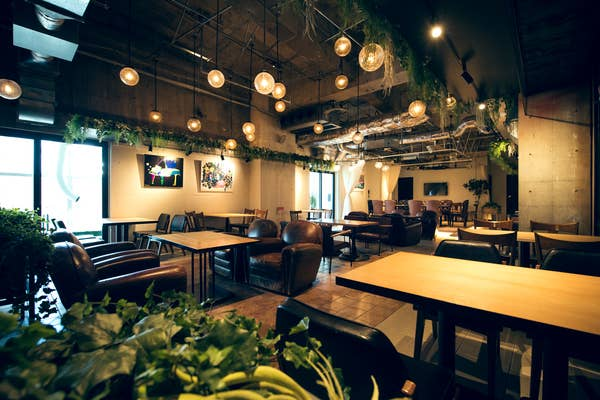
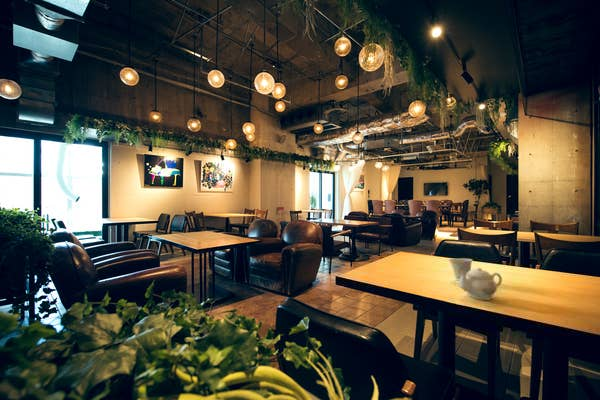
+ cup [447,258,474,281]
+ teapot [458,267,503,301]
